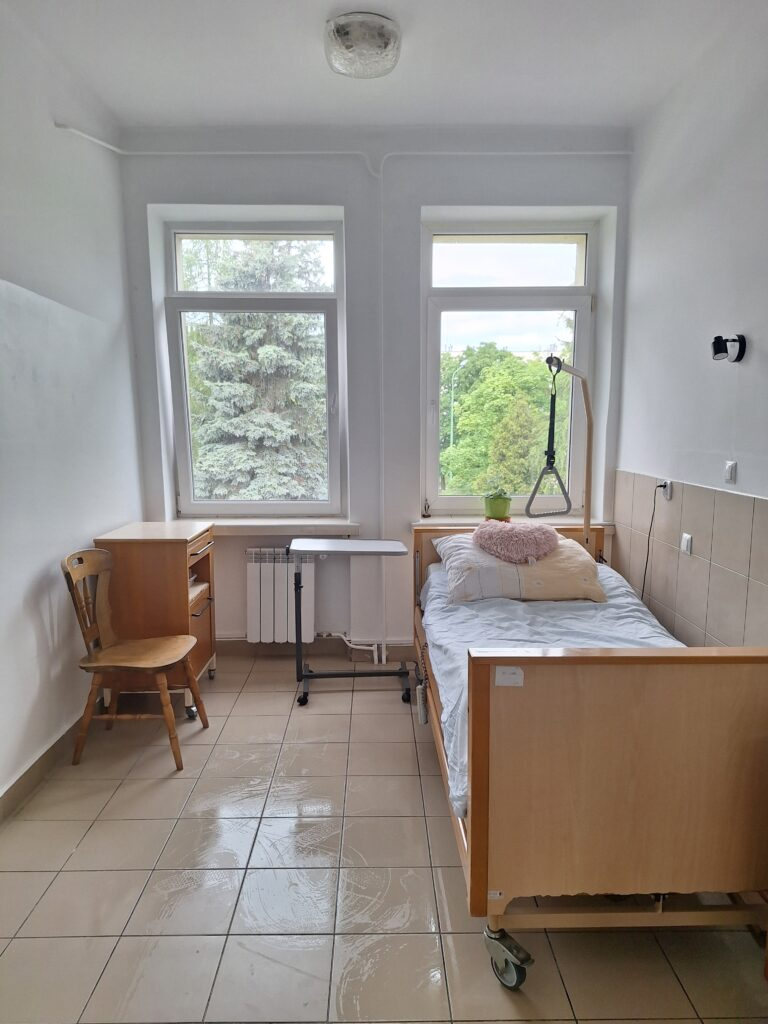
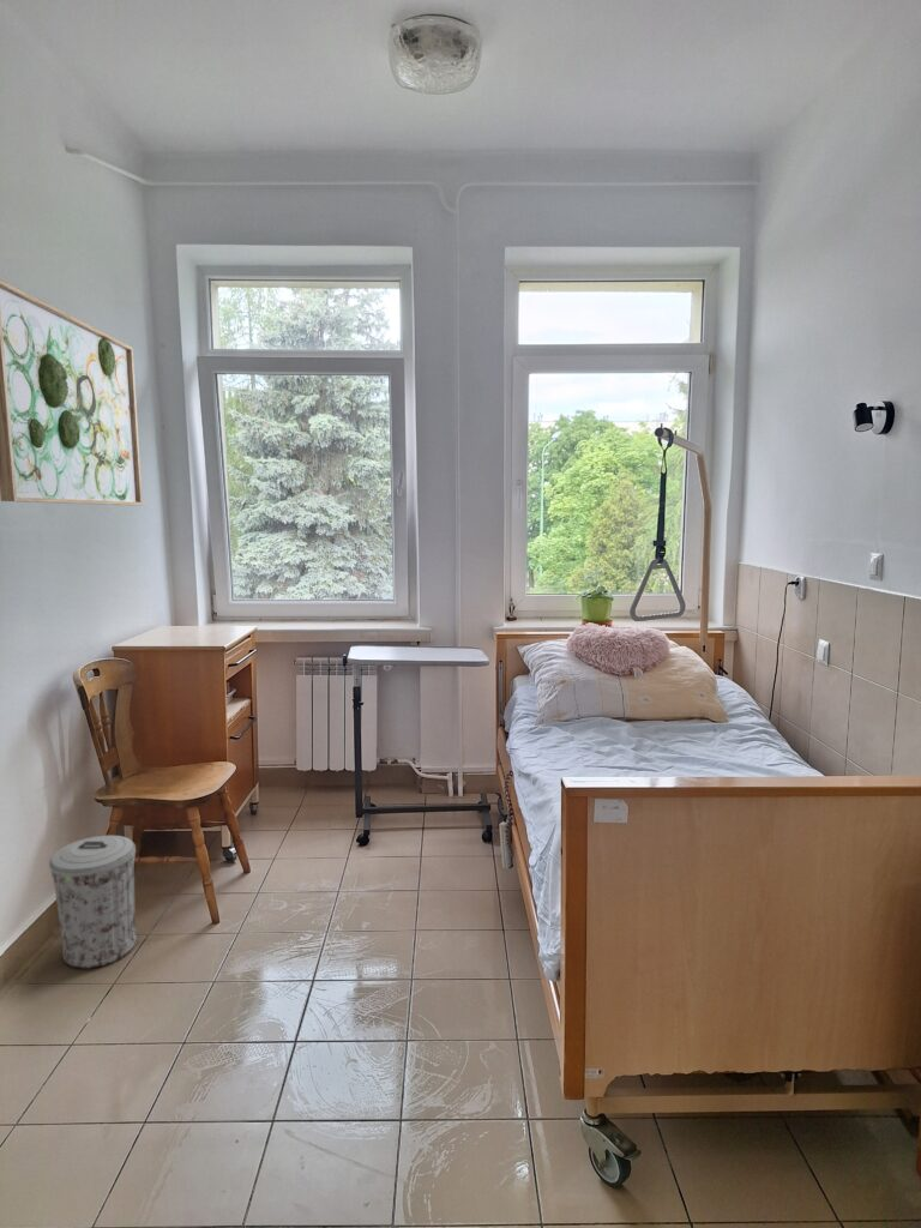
+ trash can [48,835,138,969]
+ wall art [0,278,144,506]
